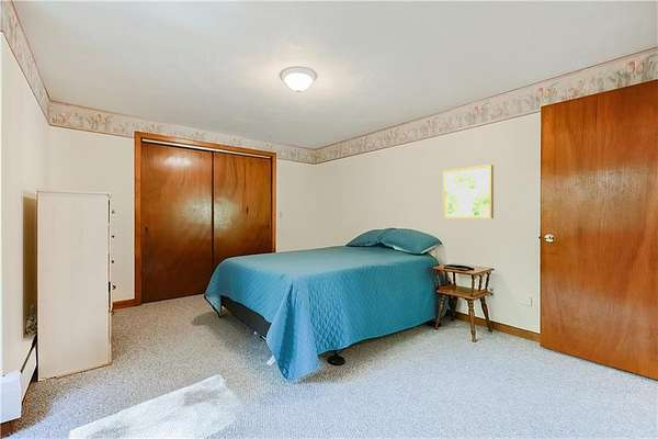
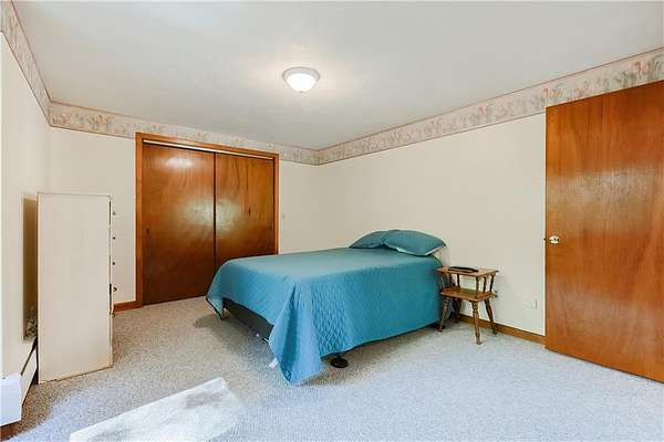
- wall art [442,164,495,219]
